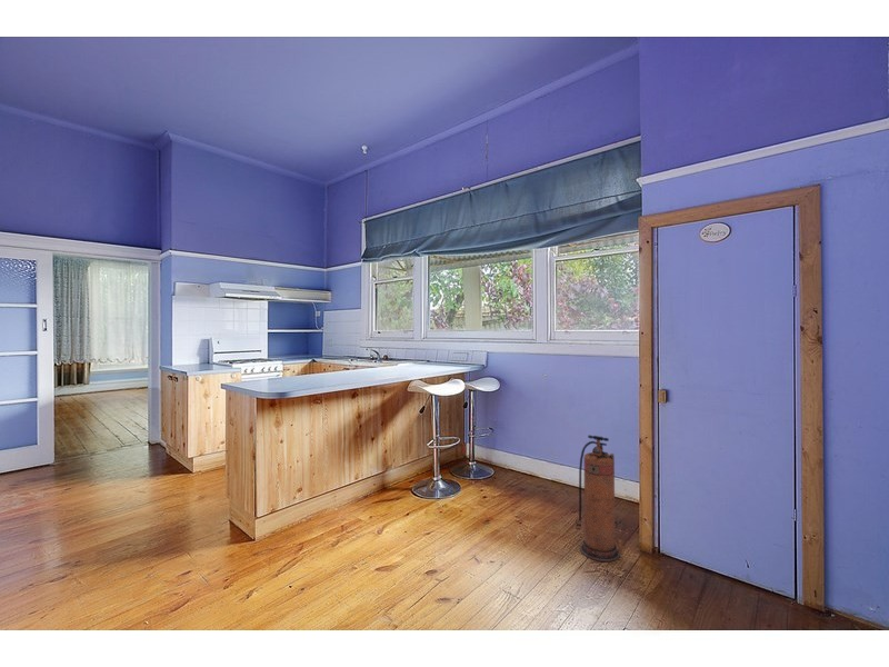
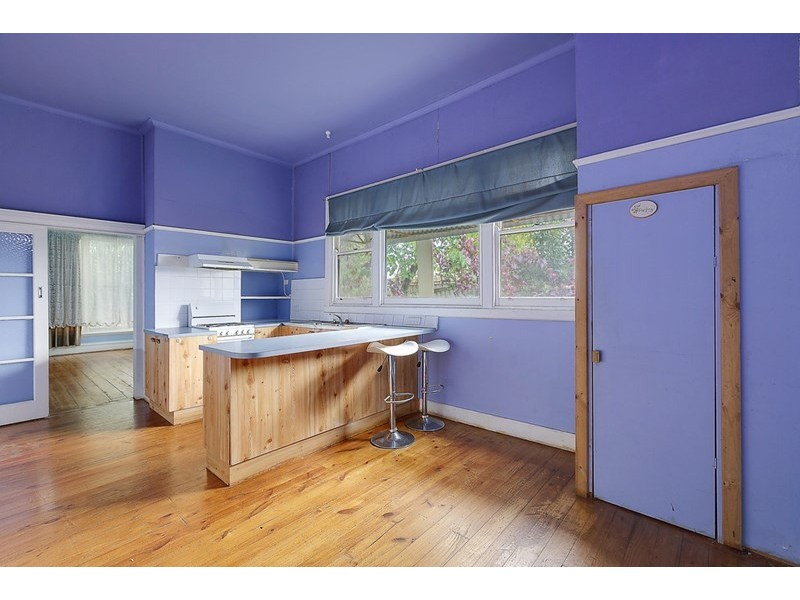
- fire extinguisher [576,435,621,563]
